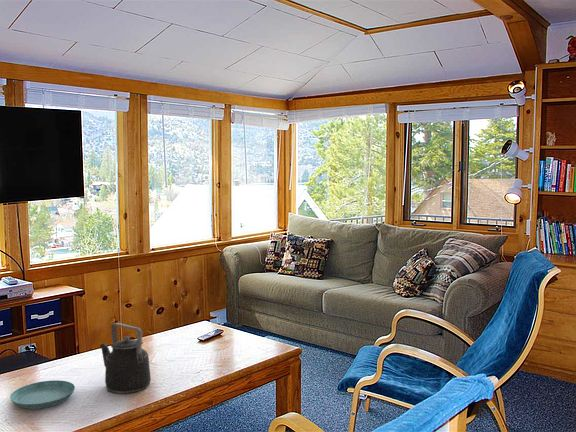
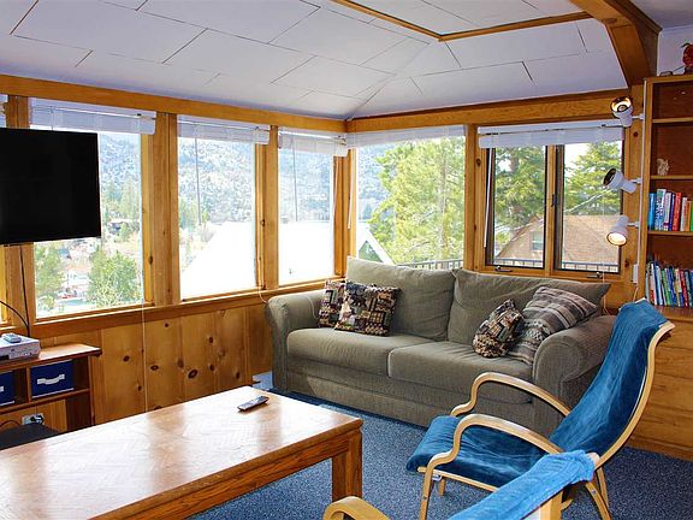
- kettle [99,322,152,395]
- saucer [9,379,76,410]
